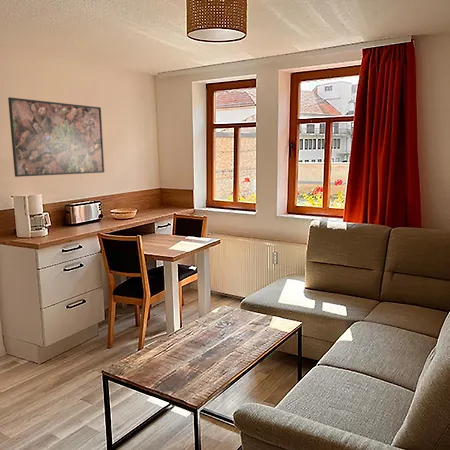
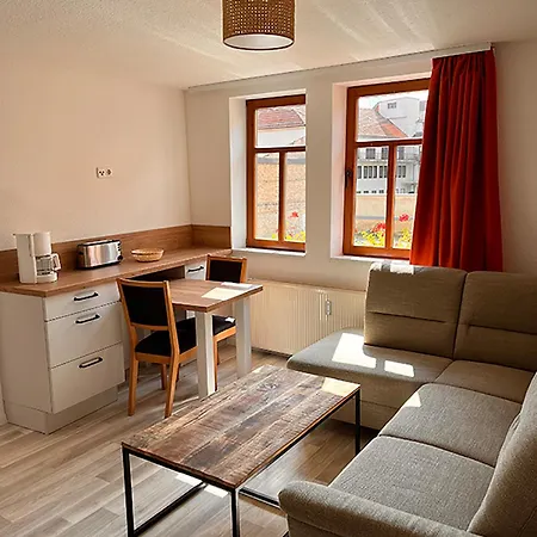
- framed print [7,97,105,178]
